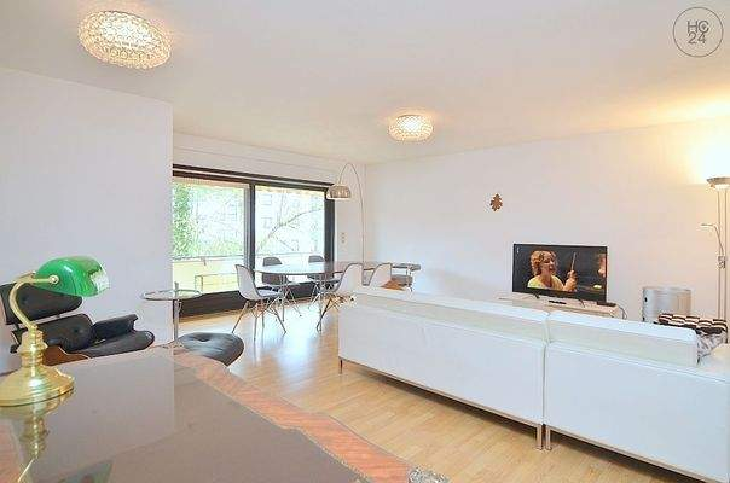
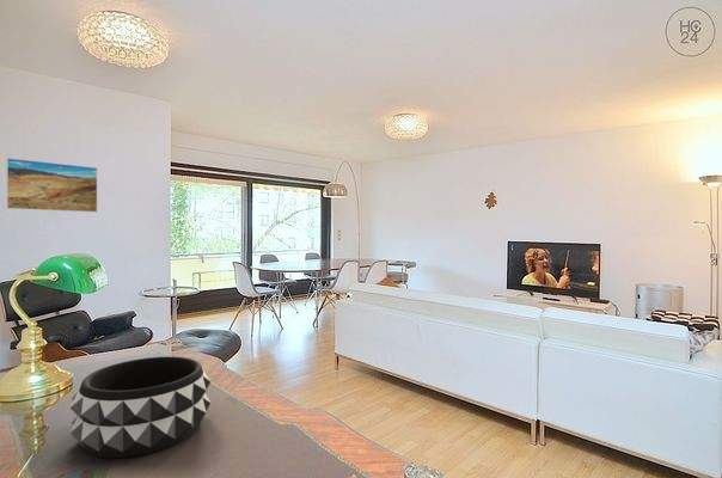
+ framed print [6,157,98,214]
+ decorative bowl [69,355,212,459]
